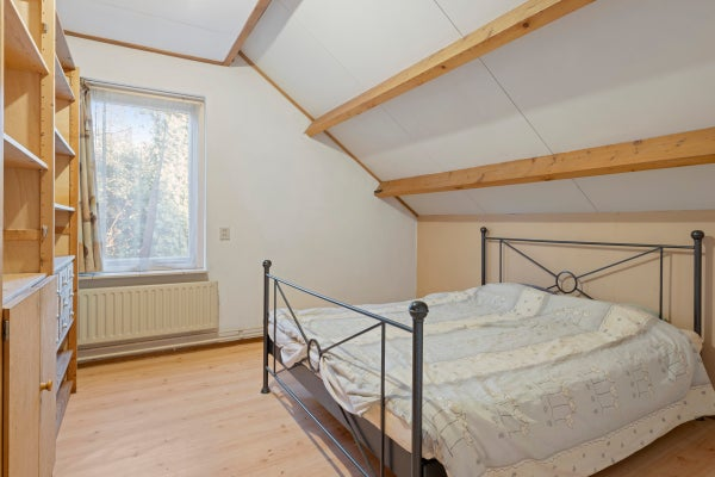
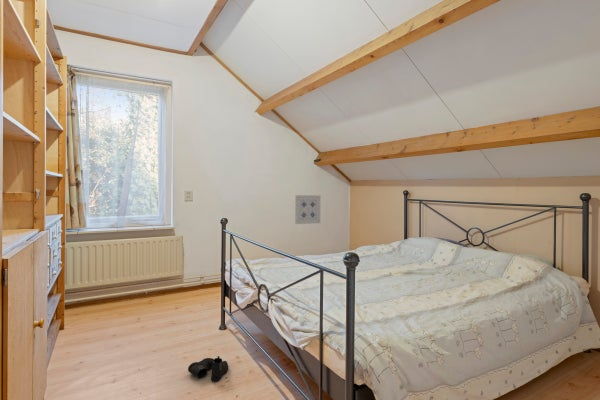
+ boots [187,355,229,382]
+ wall art [294,194,322,225]
